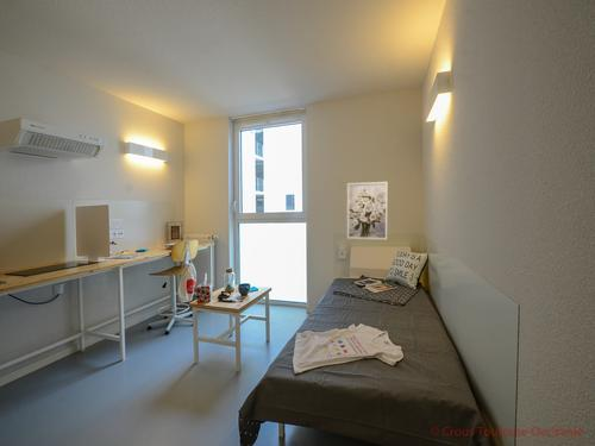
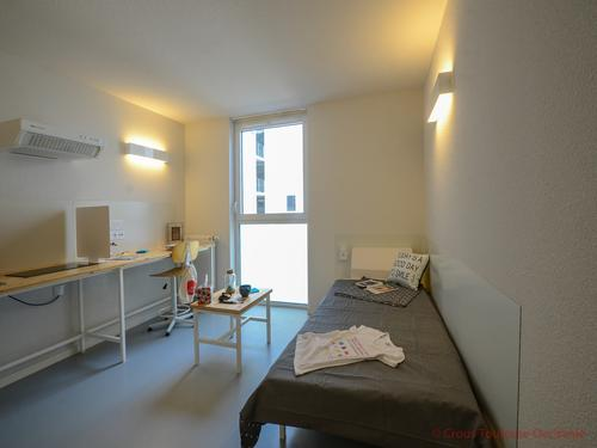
- wall art [346,181,389,240]
